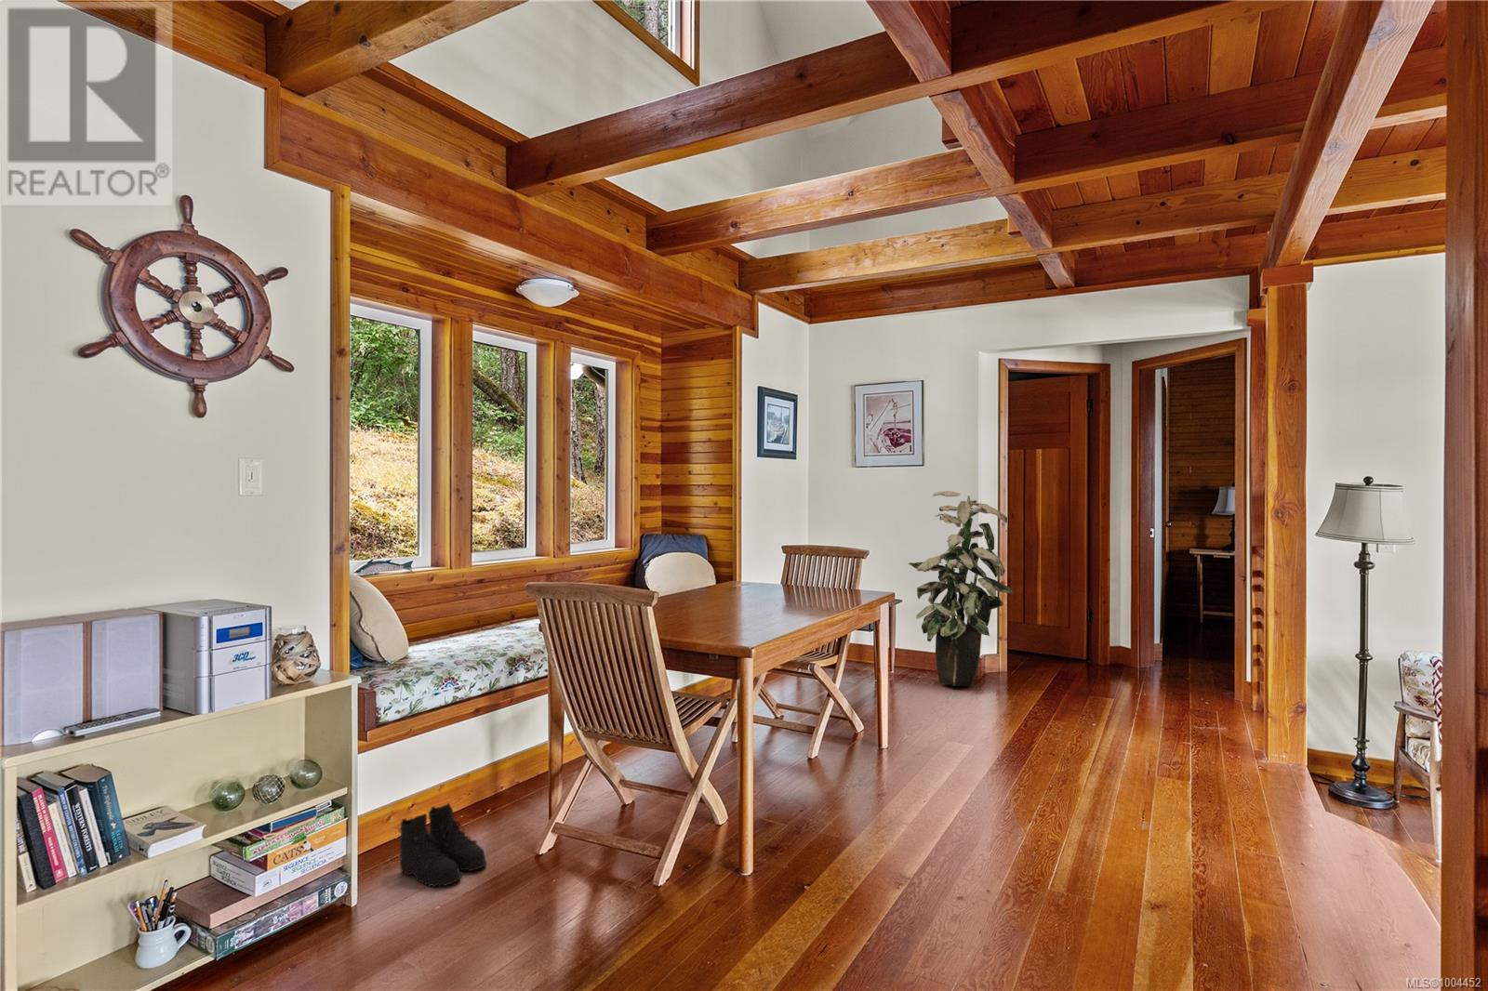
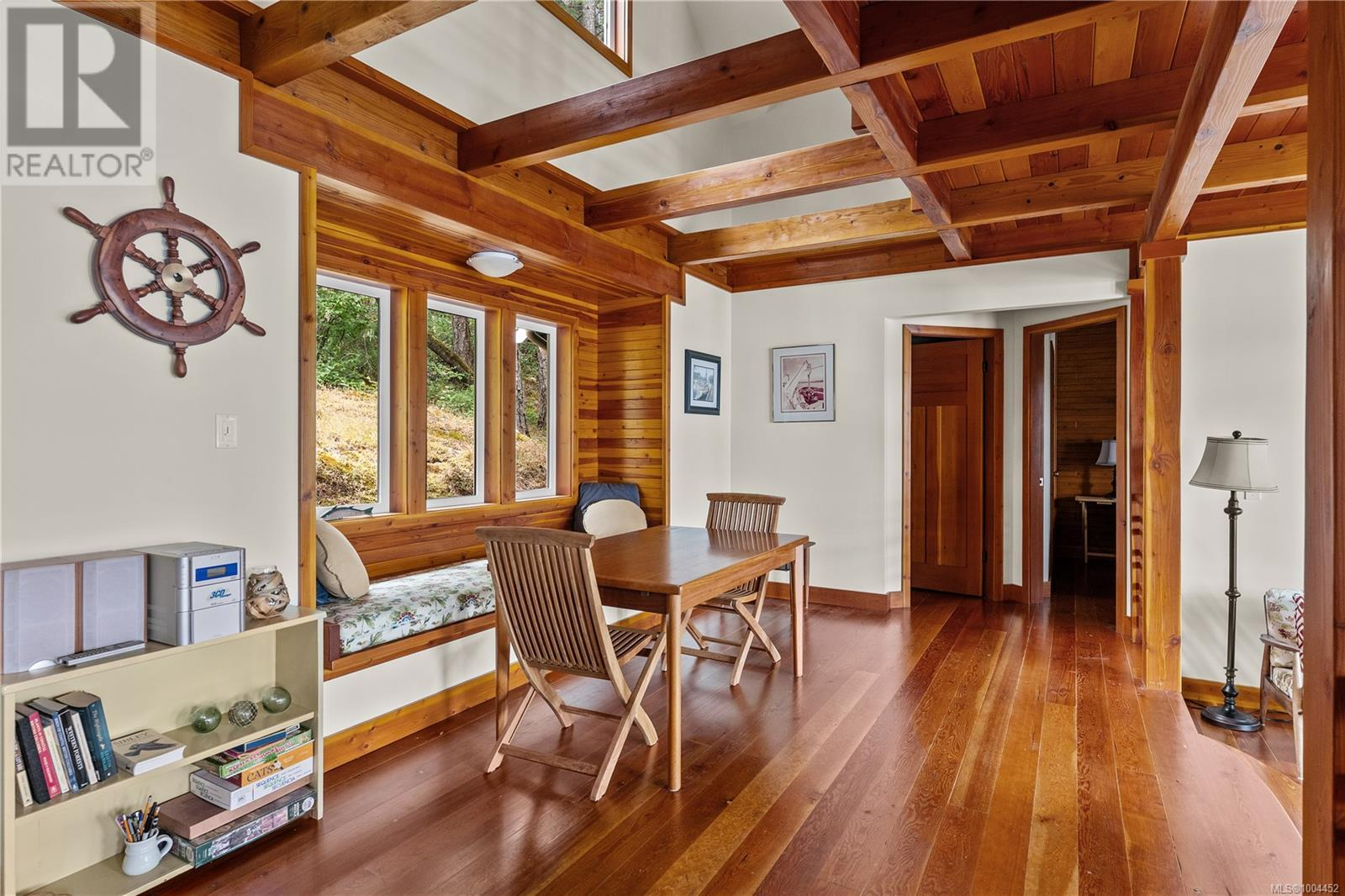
- boots [398,802,487,888]
- indoor plant [907,490,1014,687]
